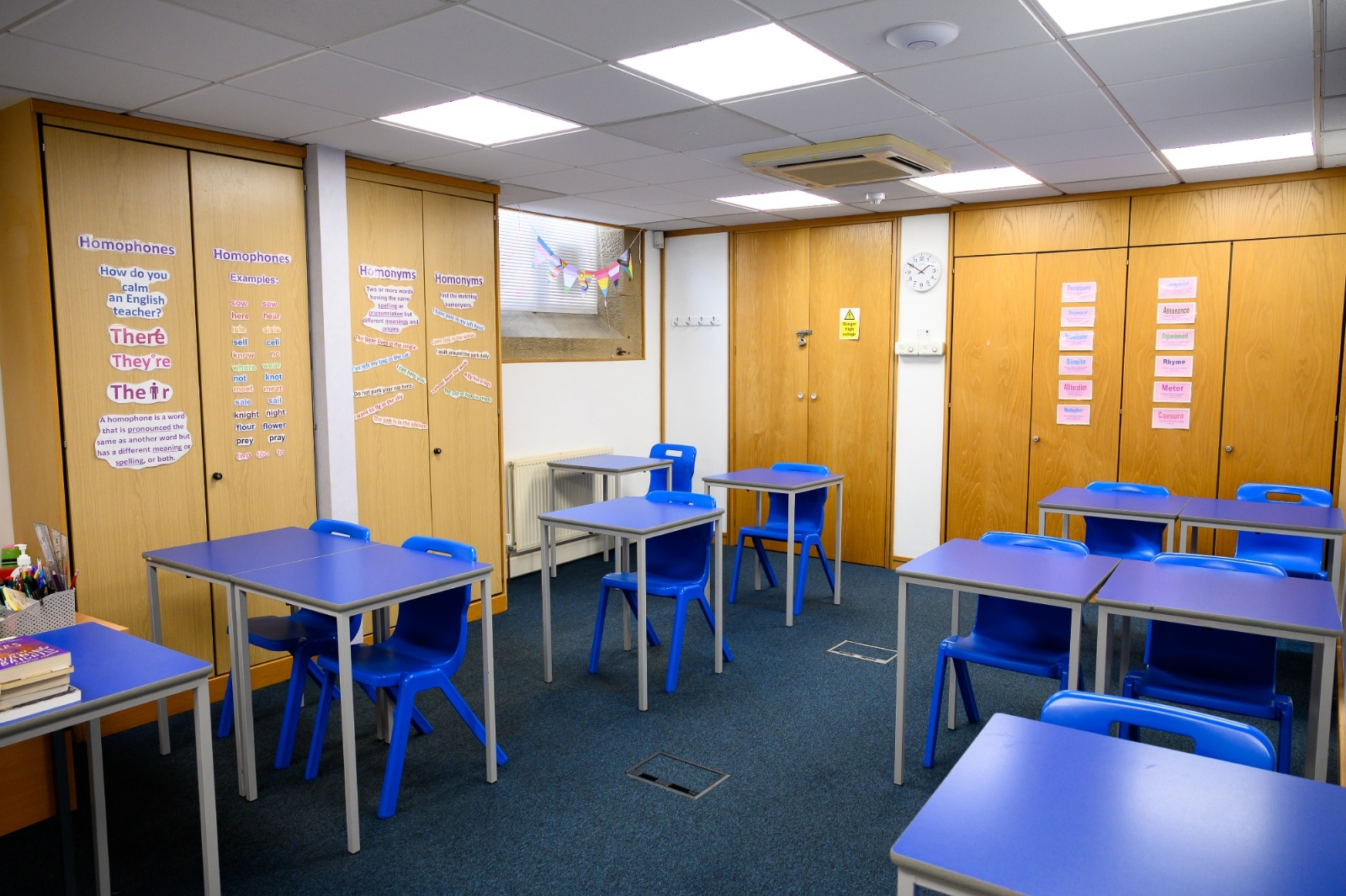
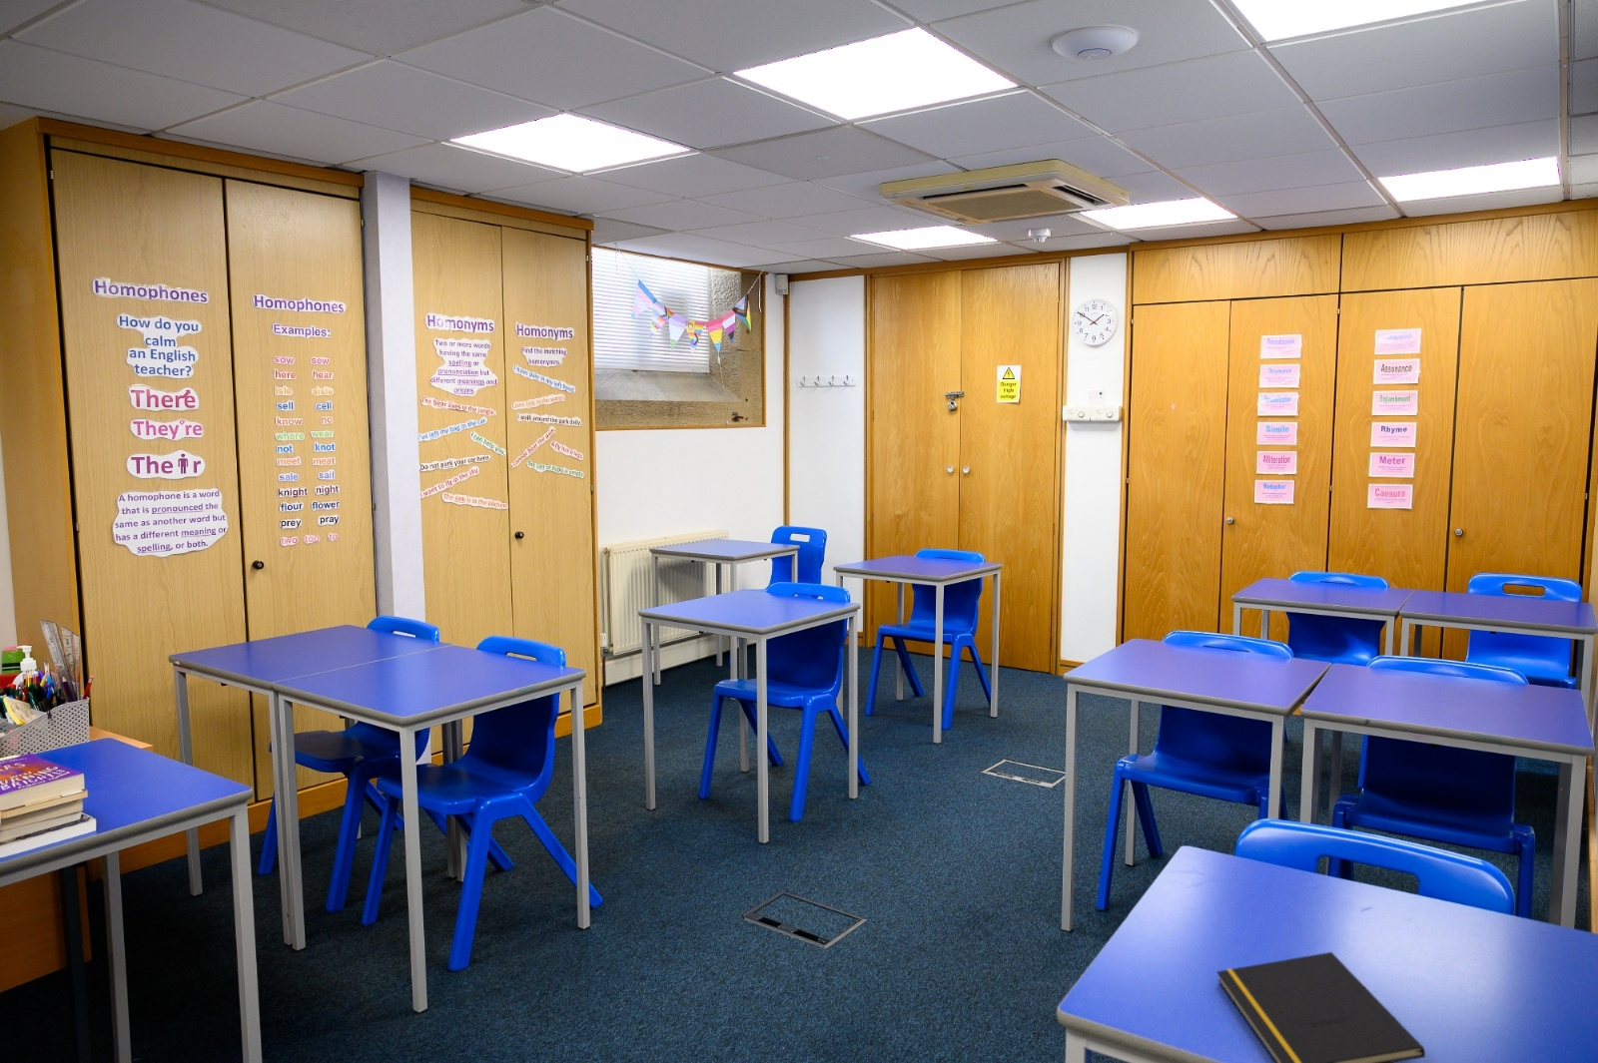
+ notepad [1216,951,1426,1063]
